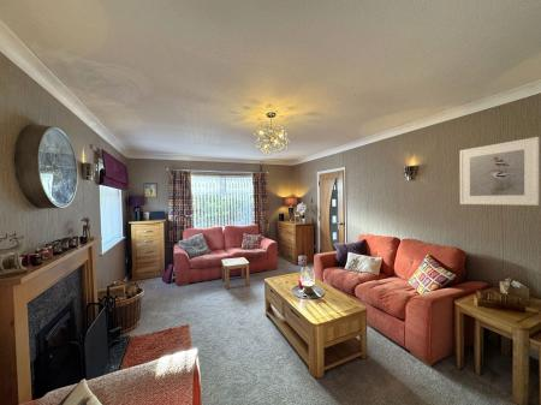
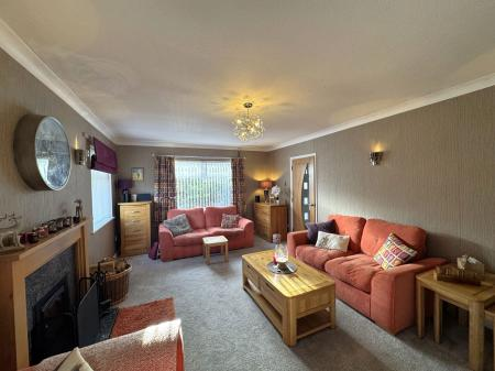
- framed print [459,136,541,207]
